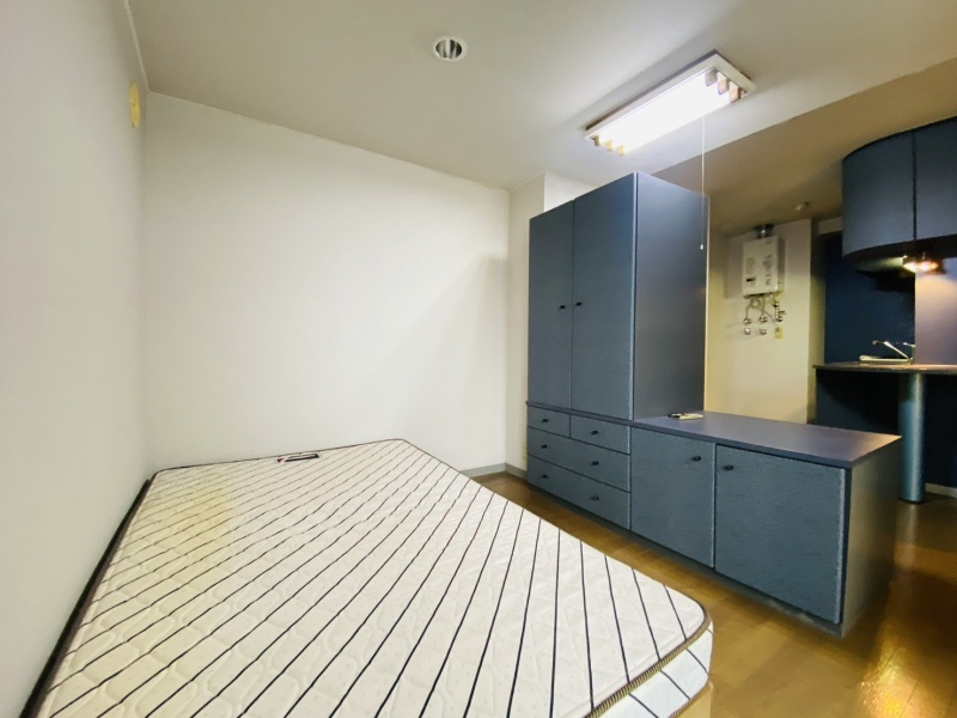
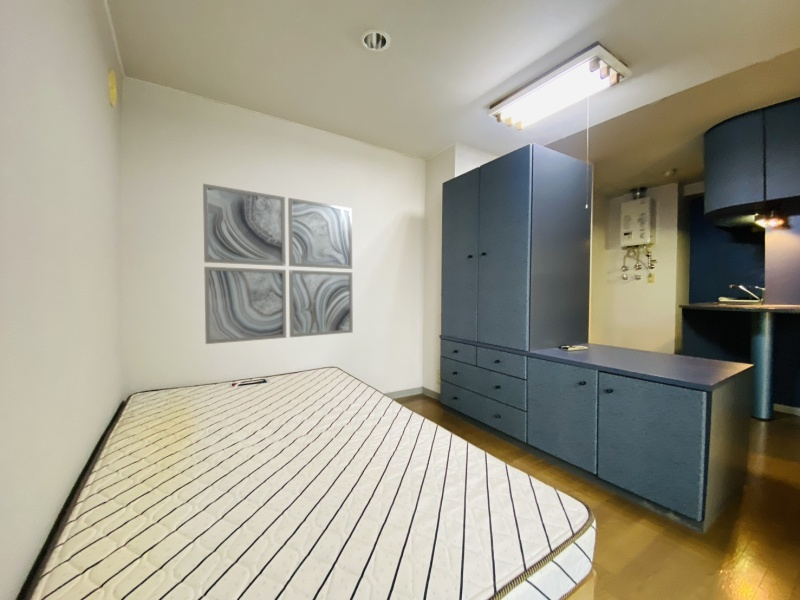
+ wall art [202,183,354,345]
